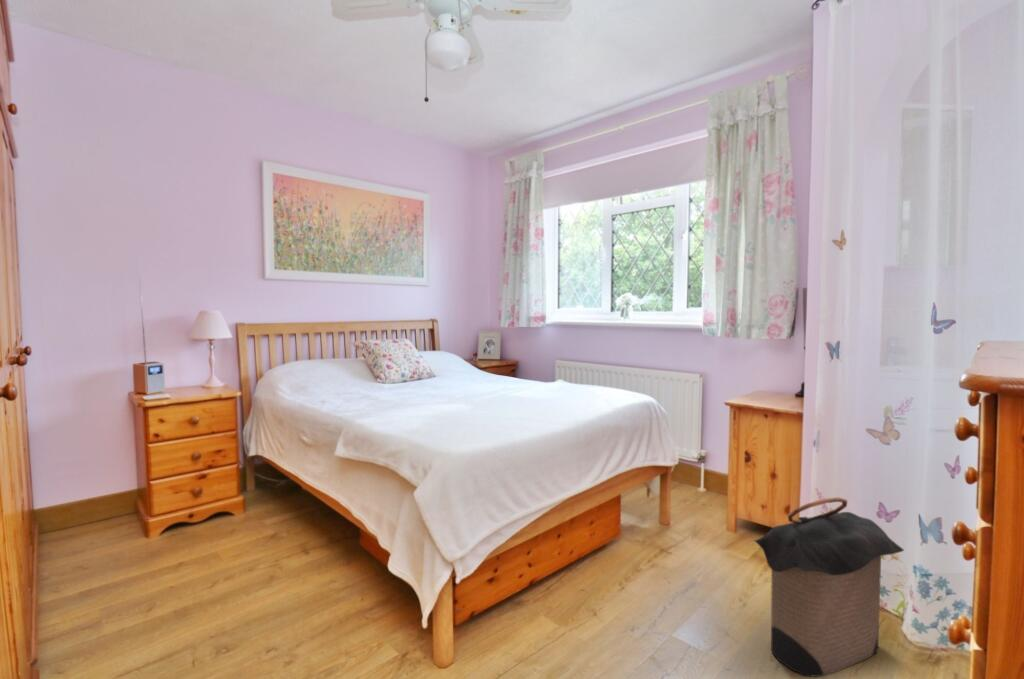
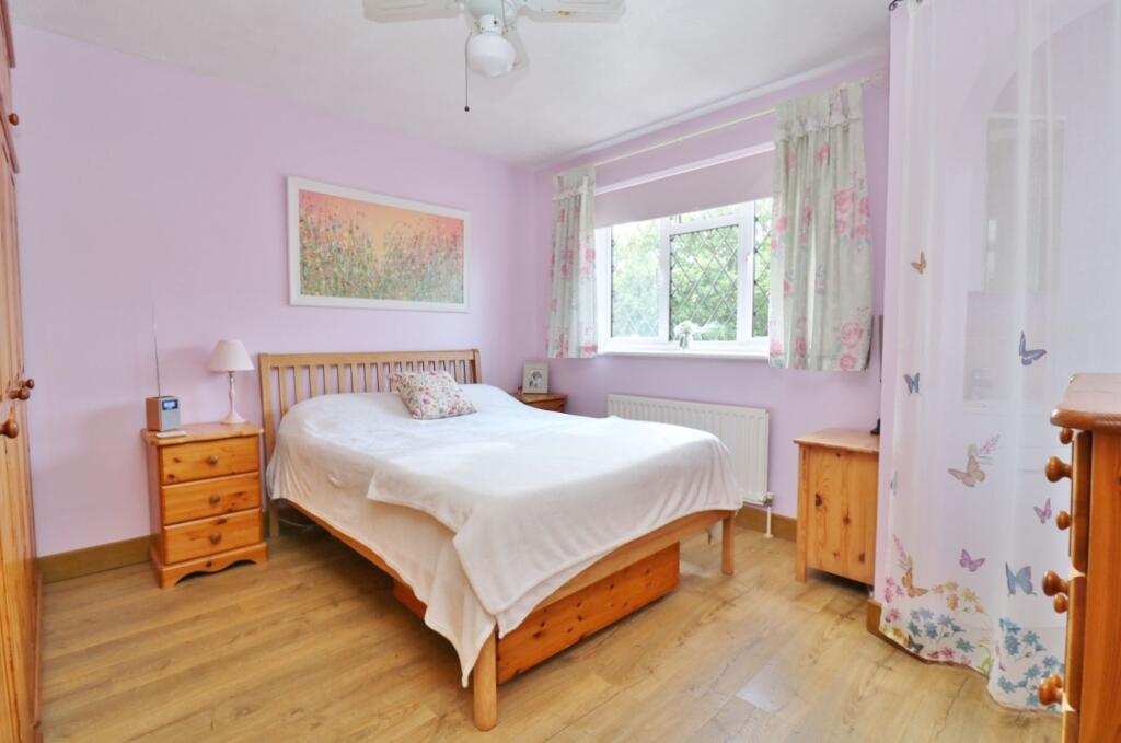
- laundry hamper [752,496,905,678]
